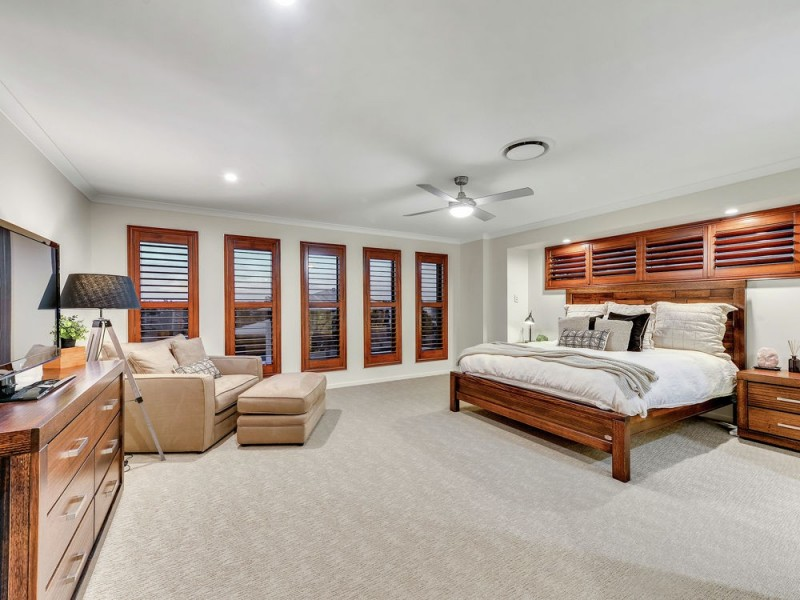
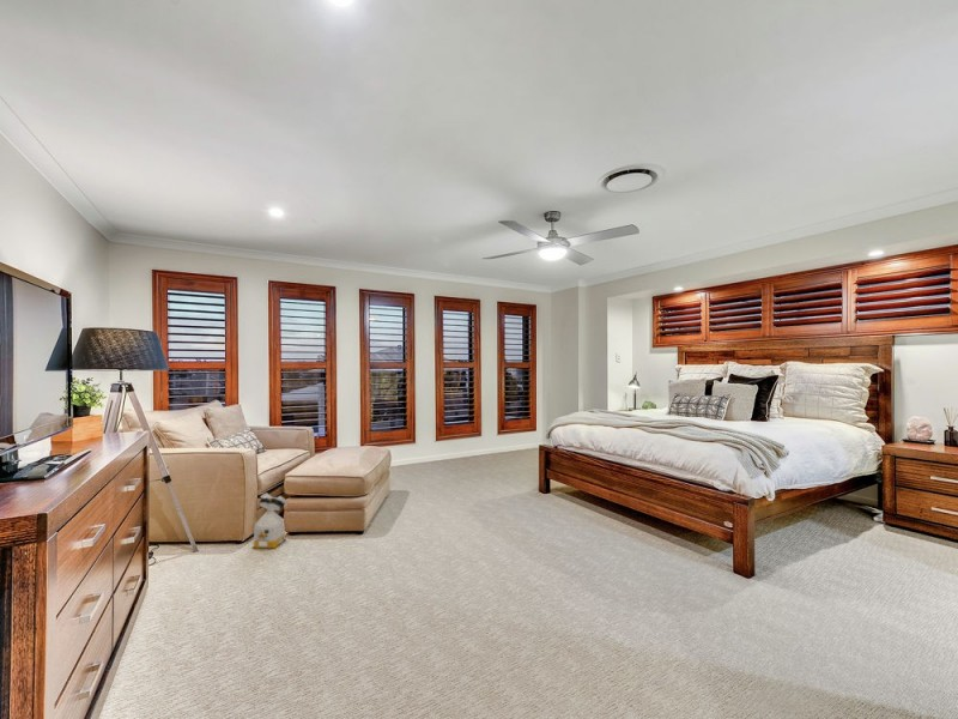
+ bag [251,491,287,549]
